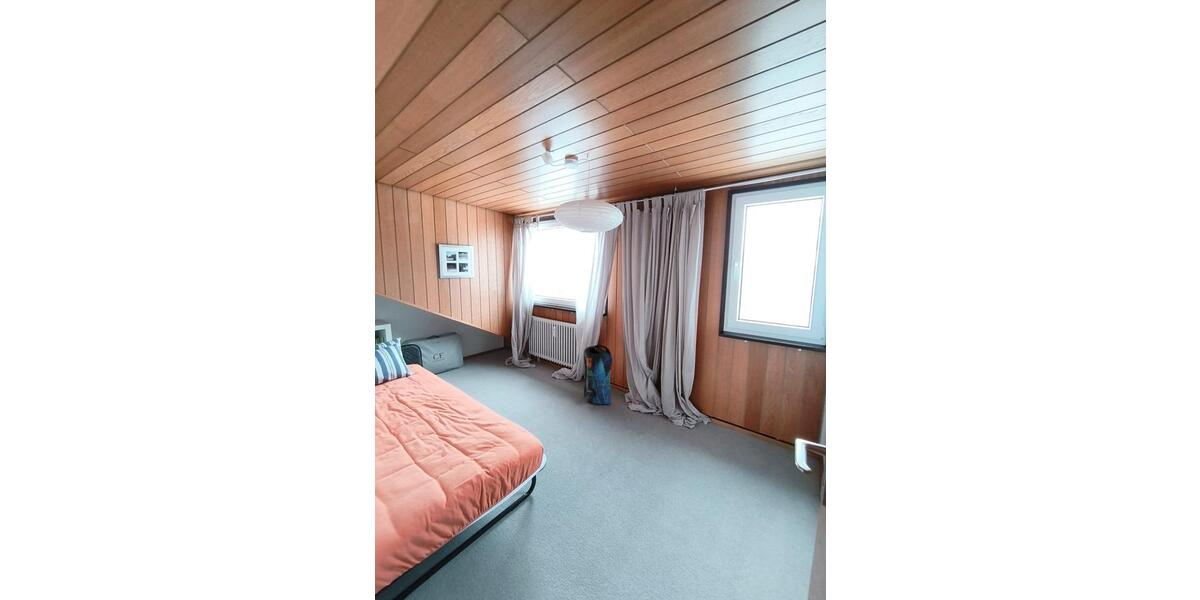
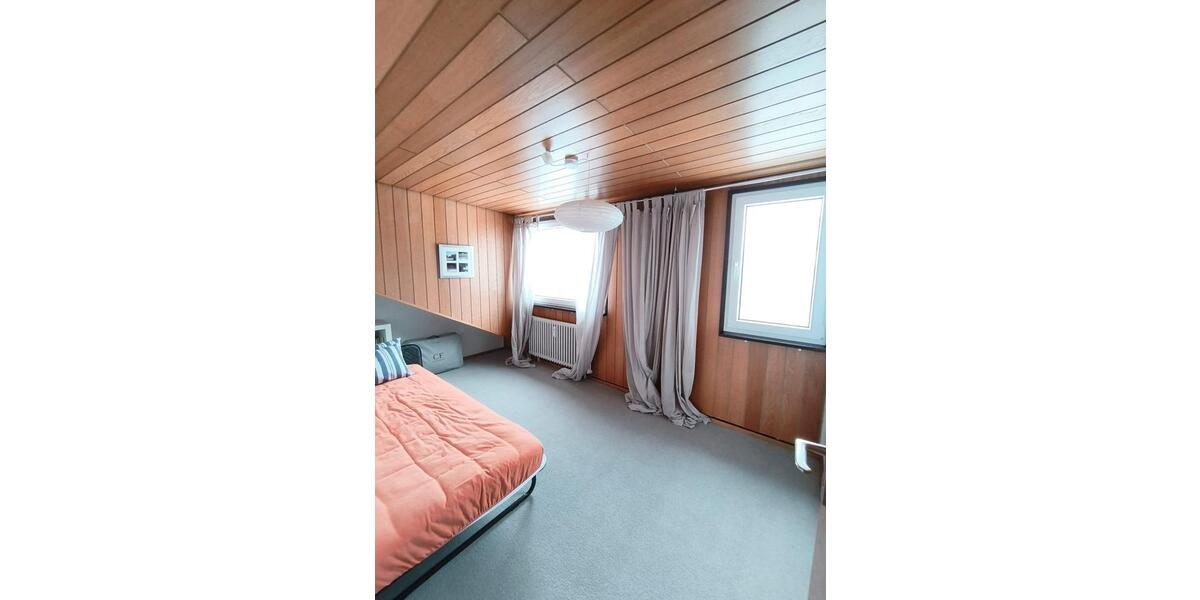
- pouch [583,344,613,405]
